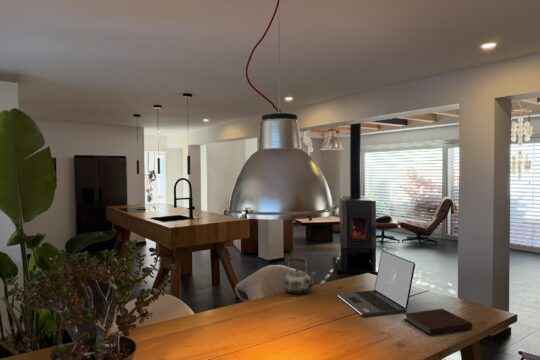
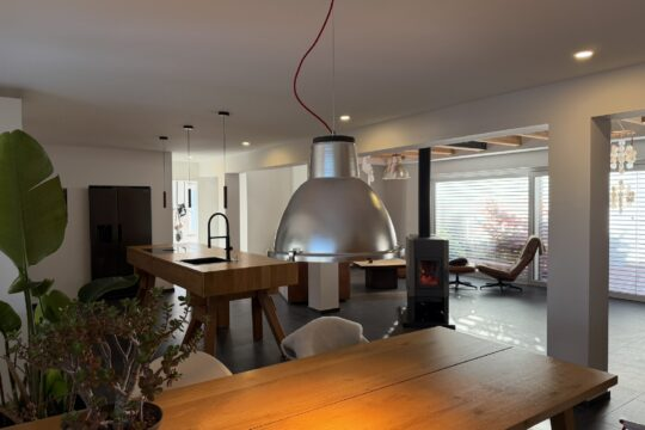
- notebook [402,308,473,336]
- laptop [336,249,416,318]
- kettle [283,256,317,295]
